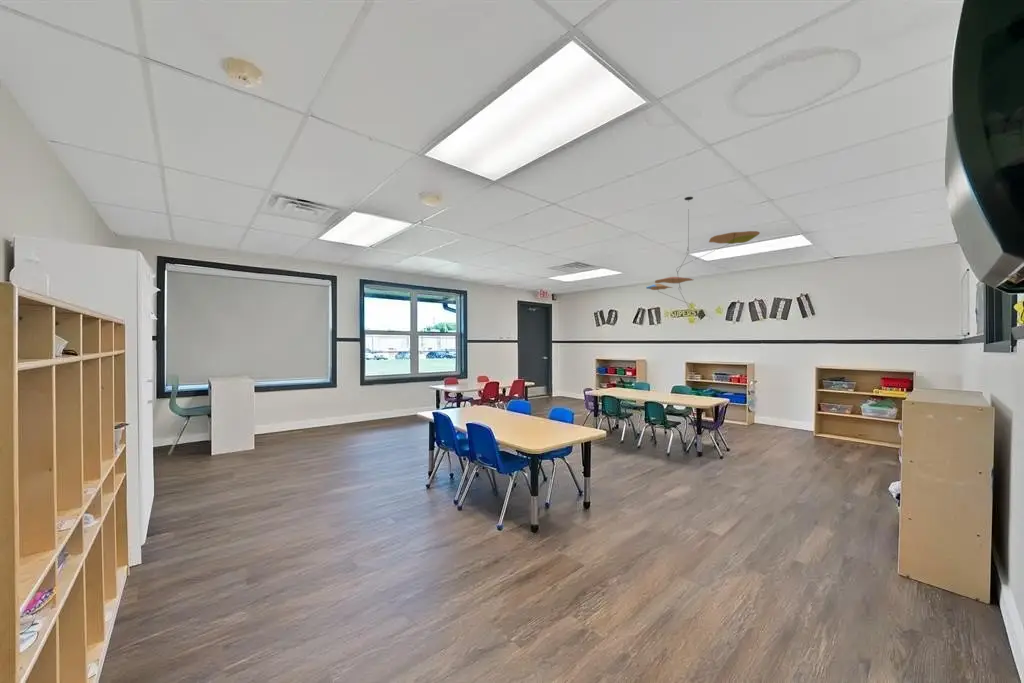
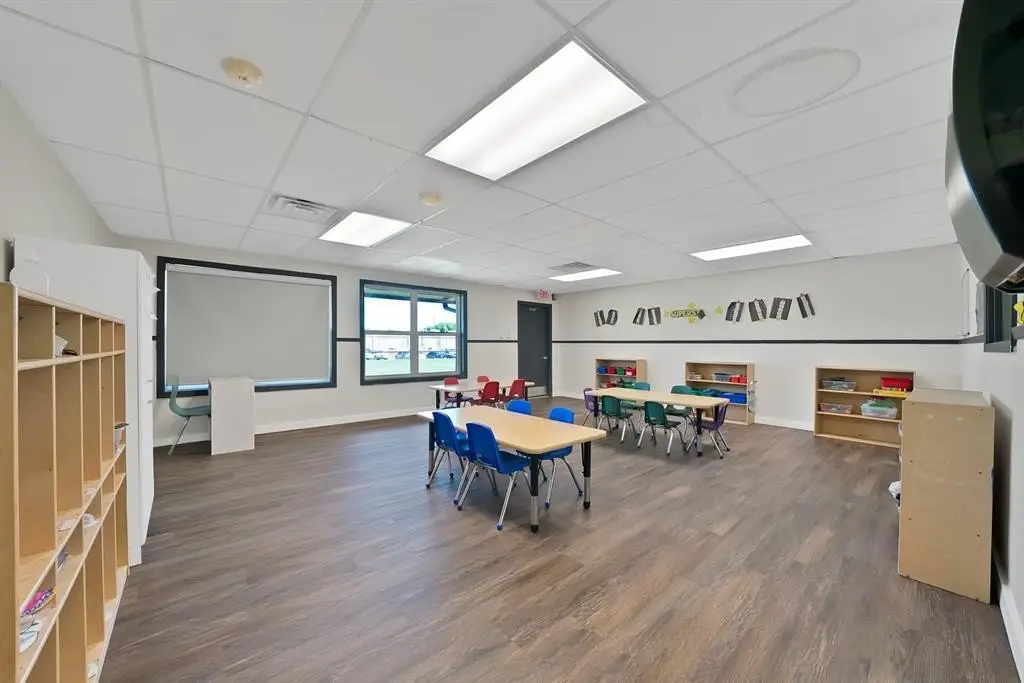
- ceiling mobile [645,196,761,310]
